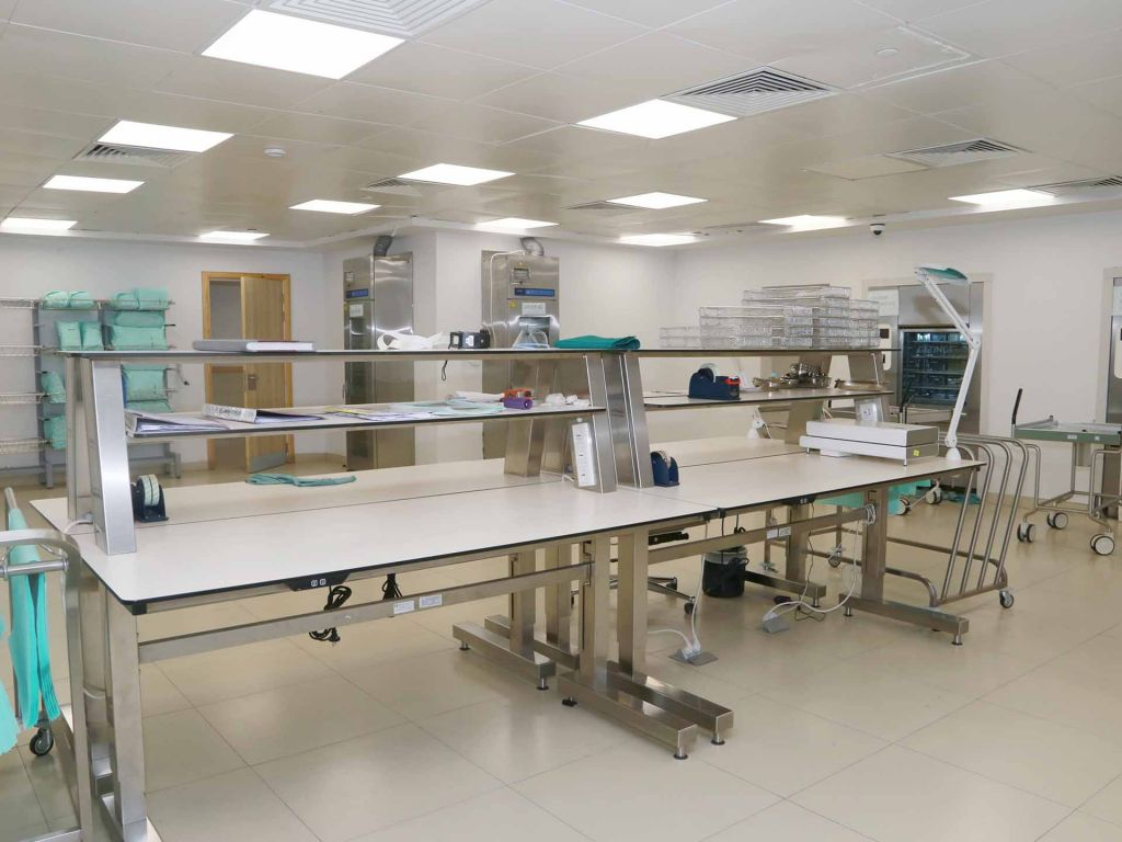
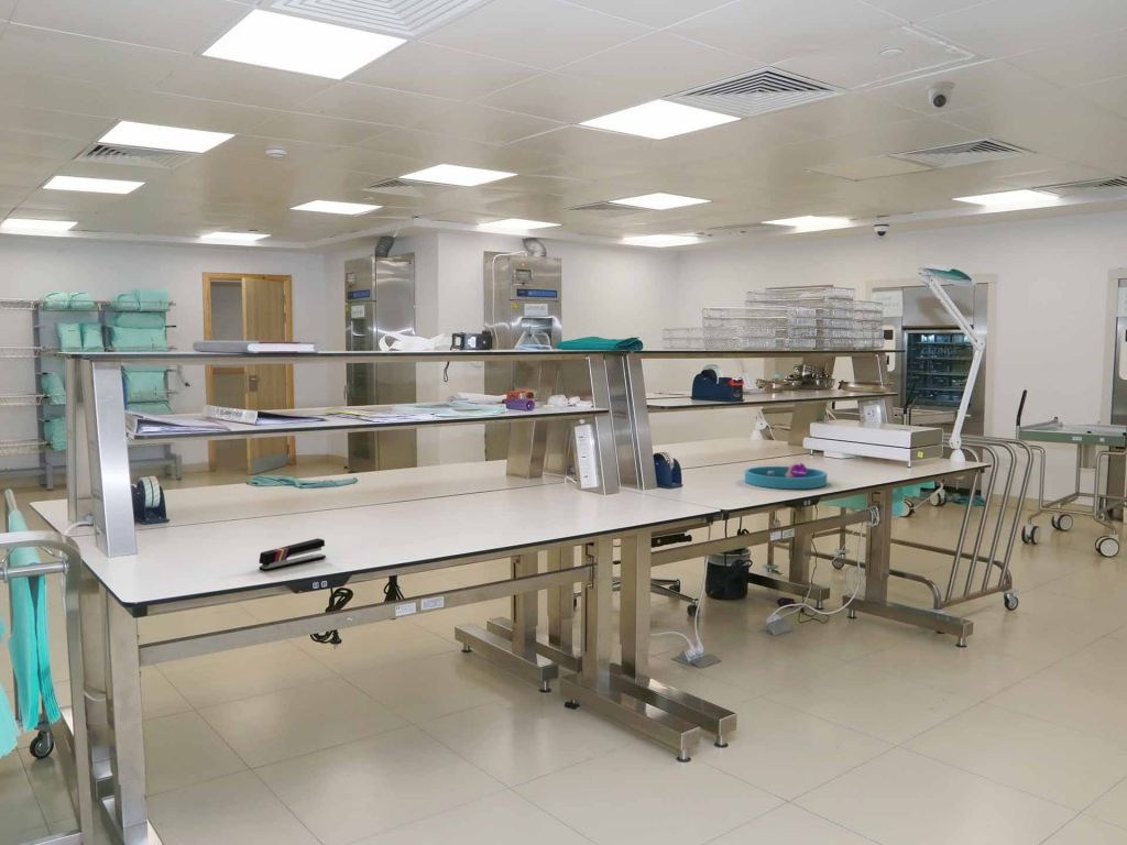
+ storage tray [744,462,829,490]
+ security camera [924,80,956,110]
+ stapler [258,537,327,572]
